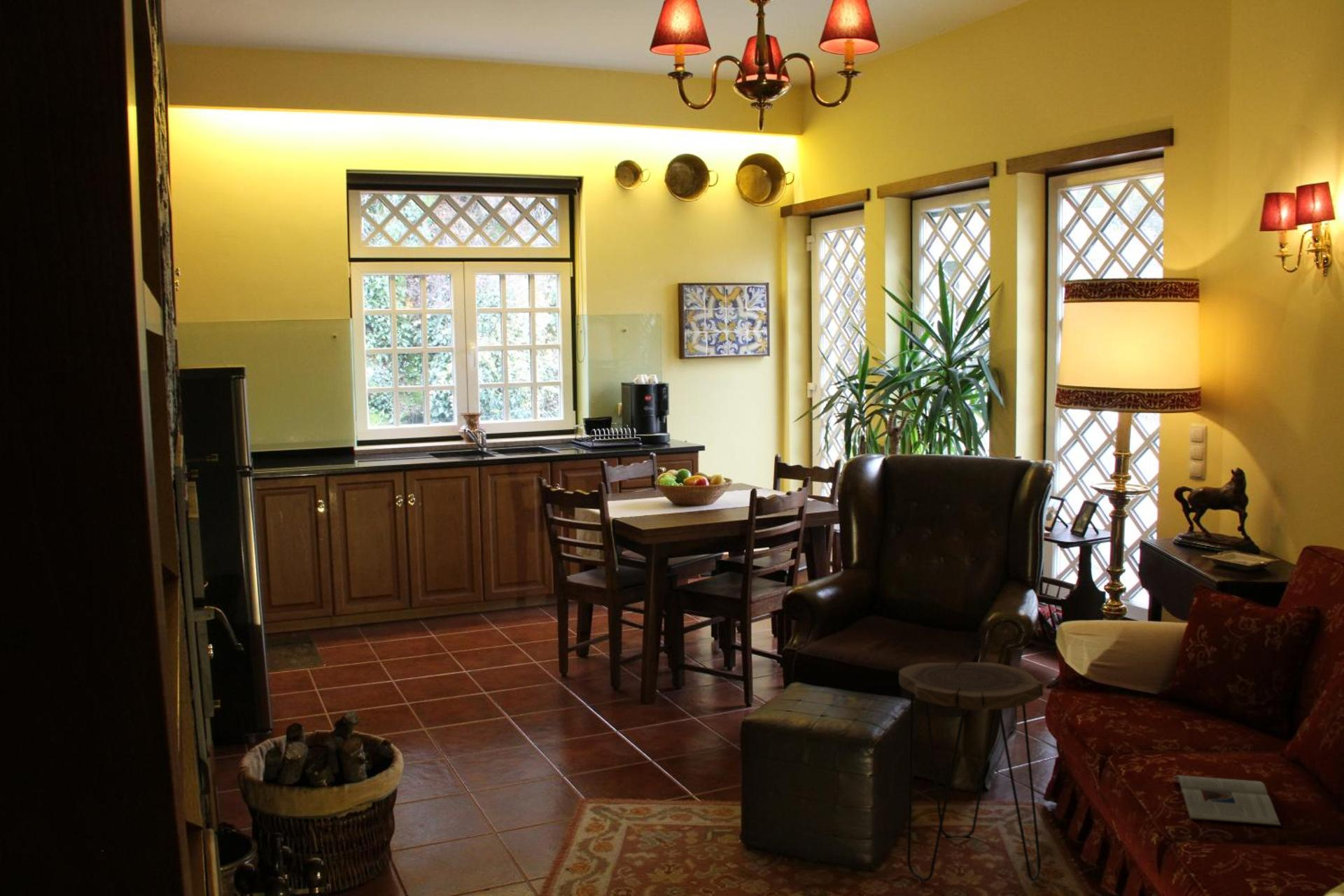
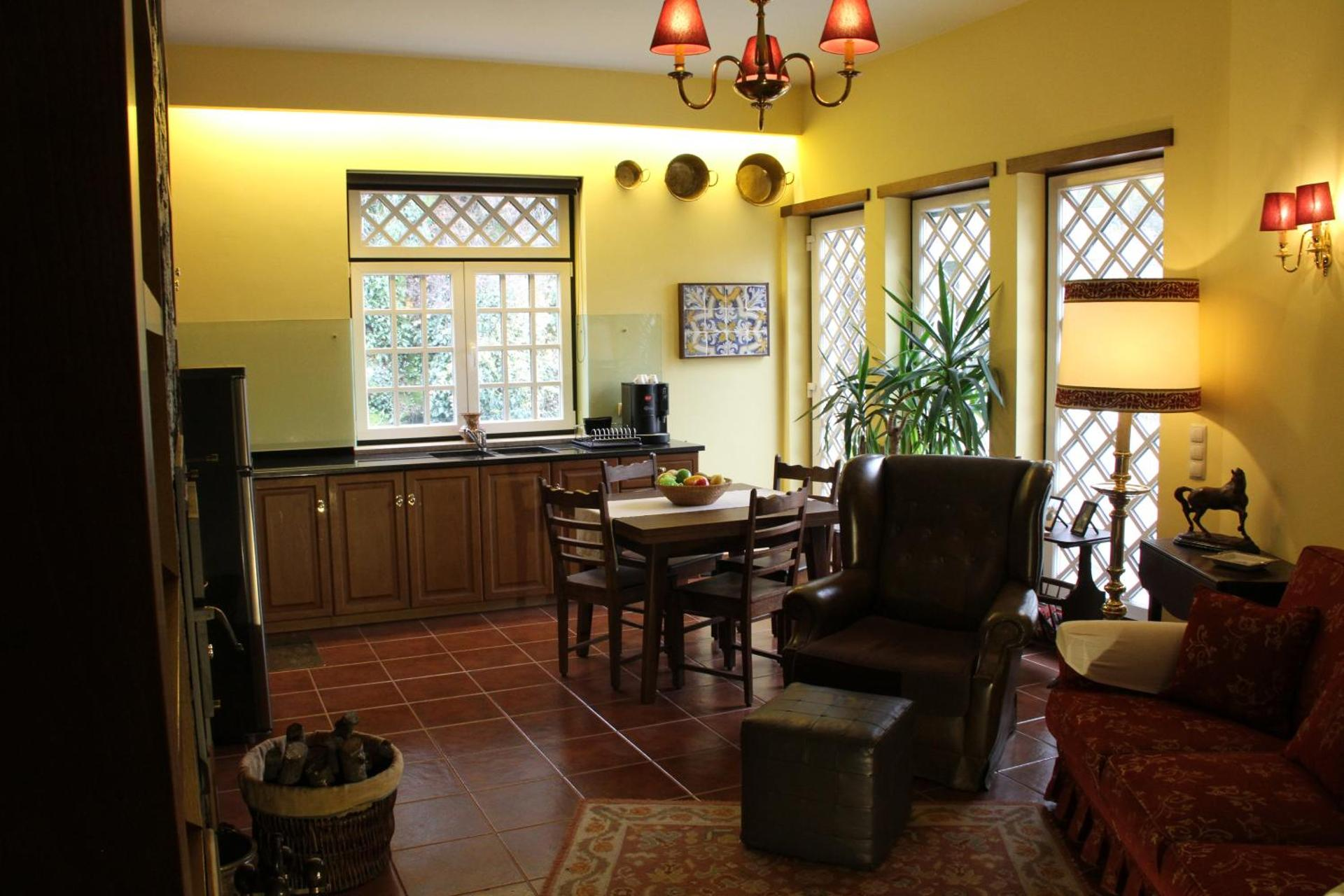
- magazine [1172,774,1282,827]
- side table [898,661,1044,883]
